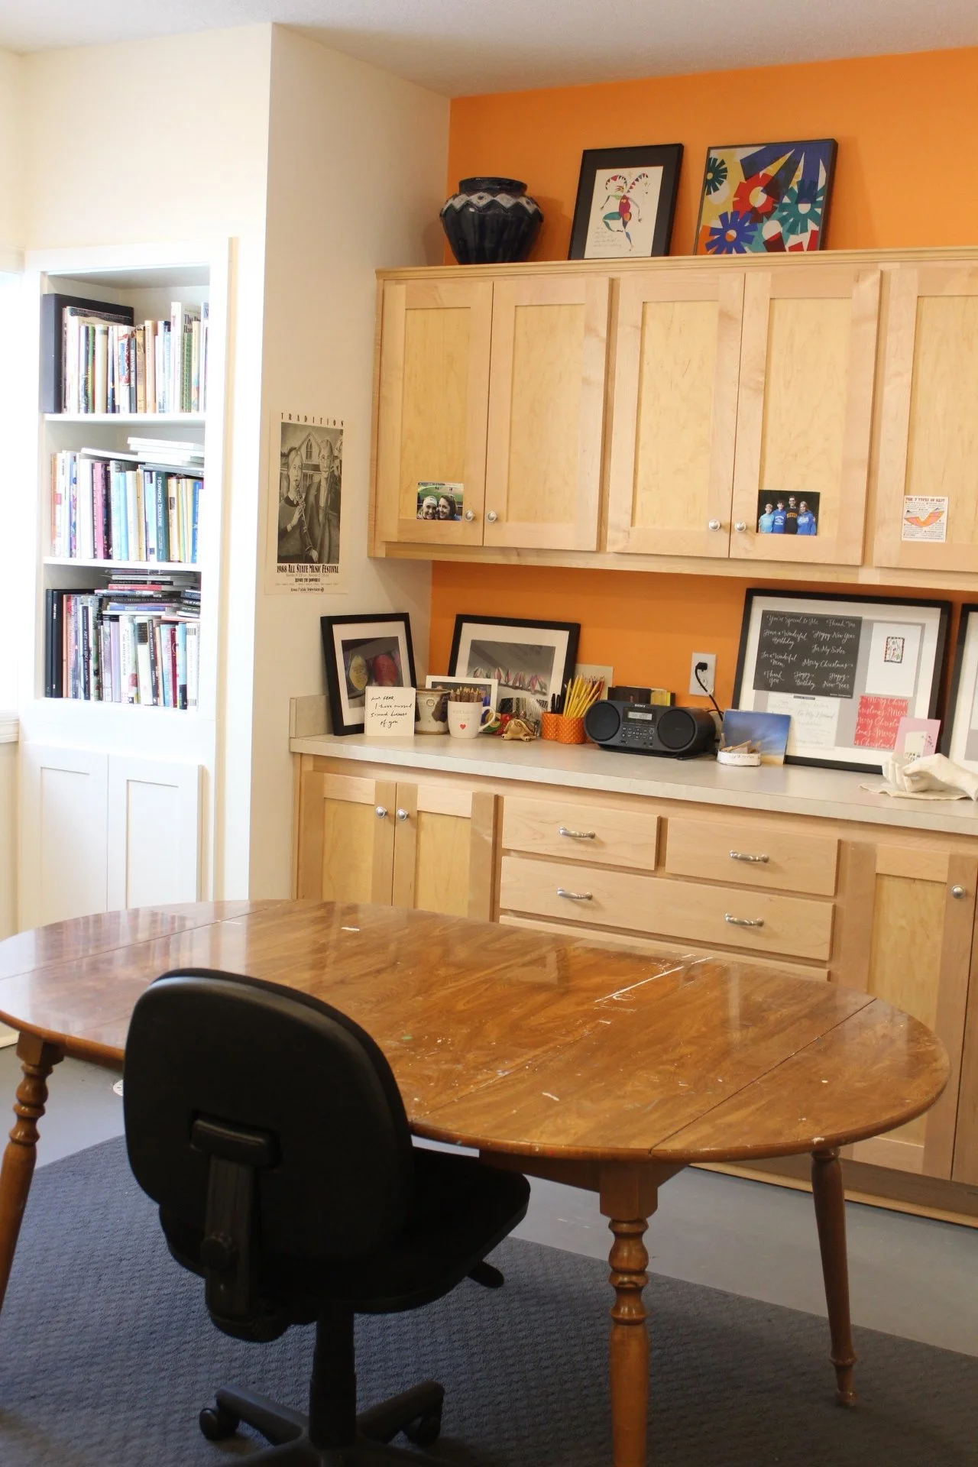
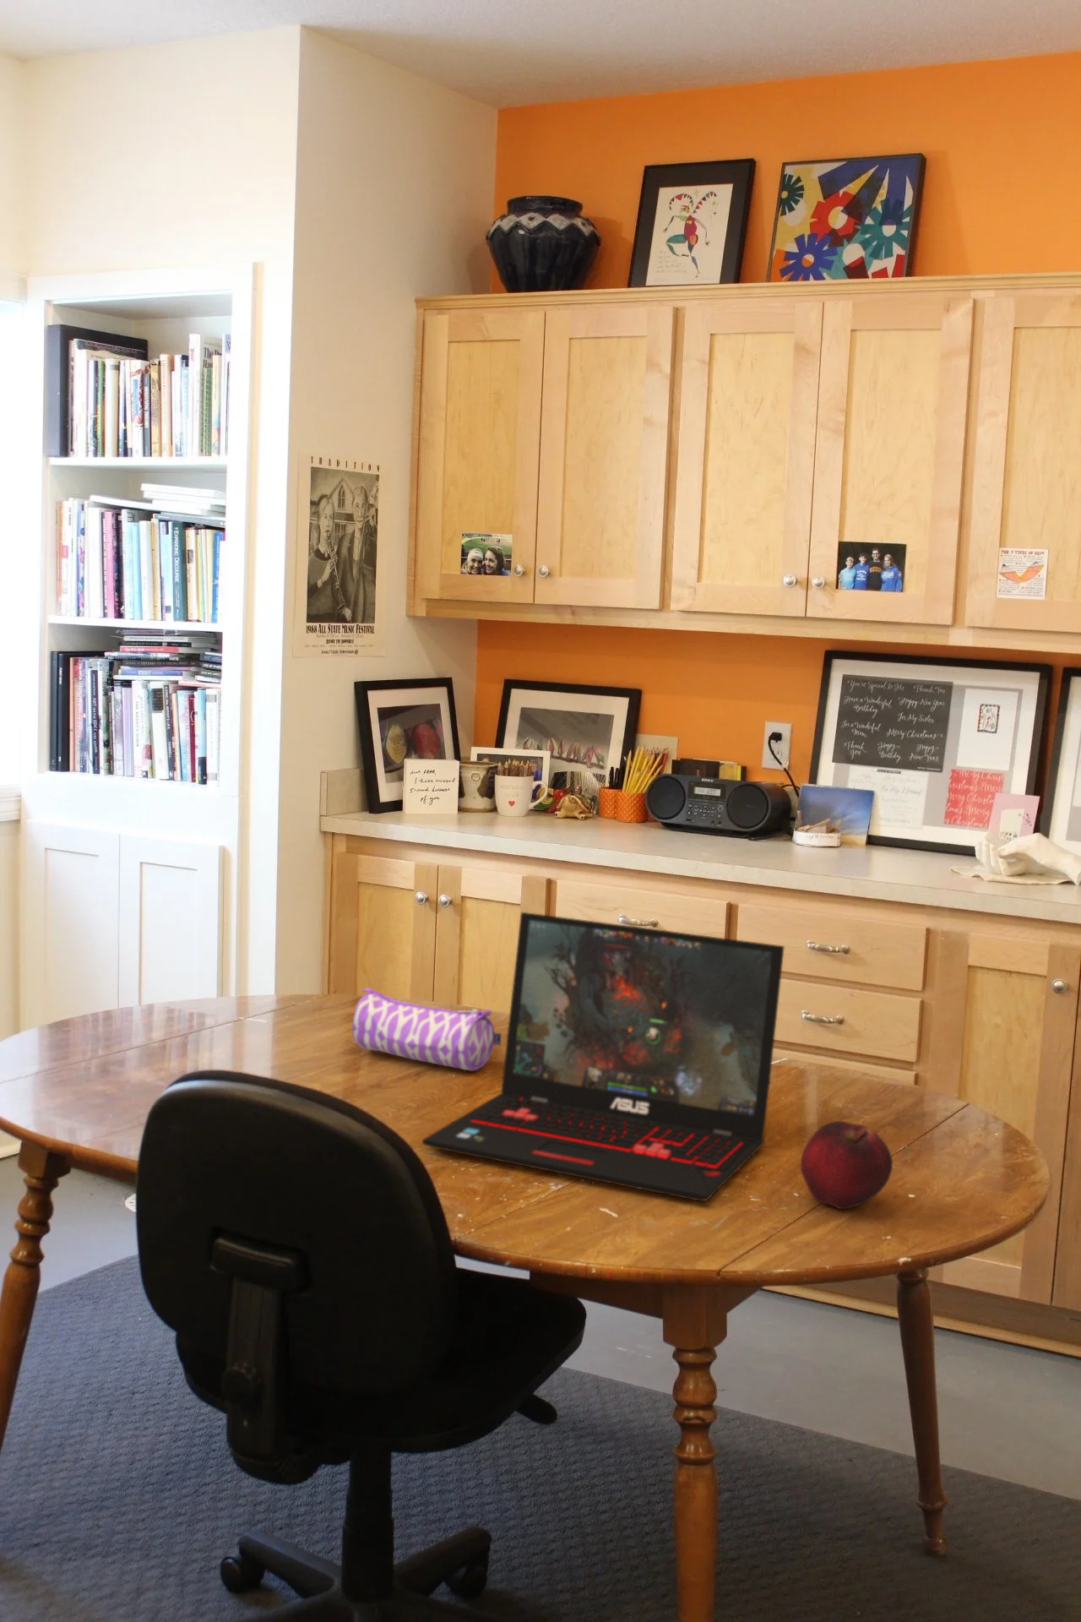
+ fruit [800,1120,894,1209]
+ laptop [421,911,785,1202]
+ pencil case [351,987,502,1072]
